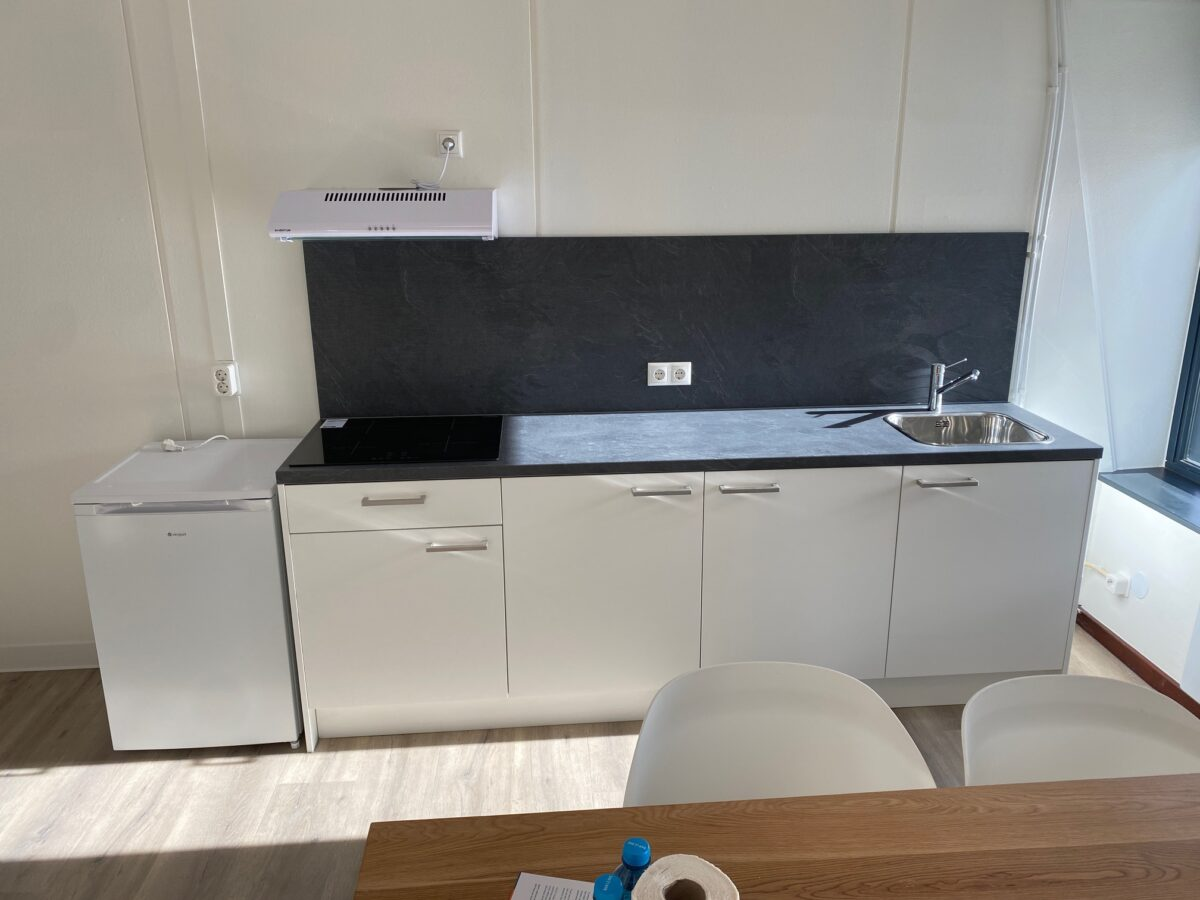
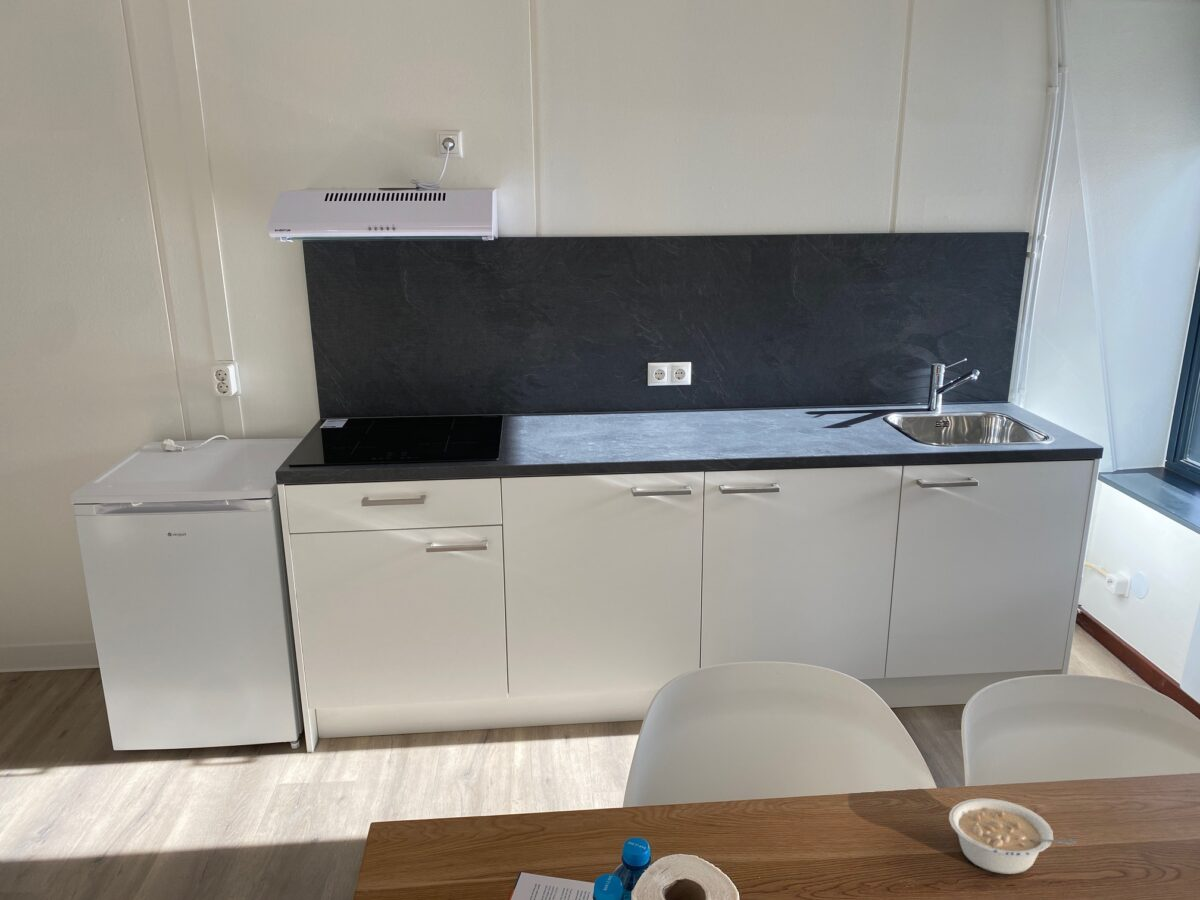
+ legume [948,797,1077,875]
